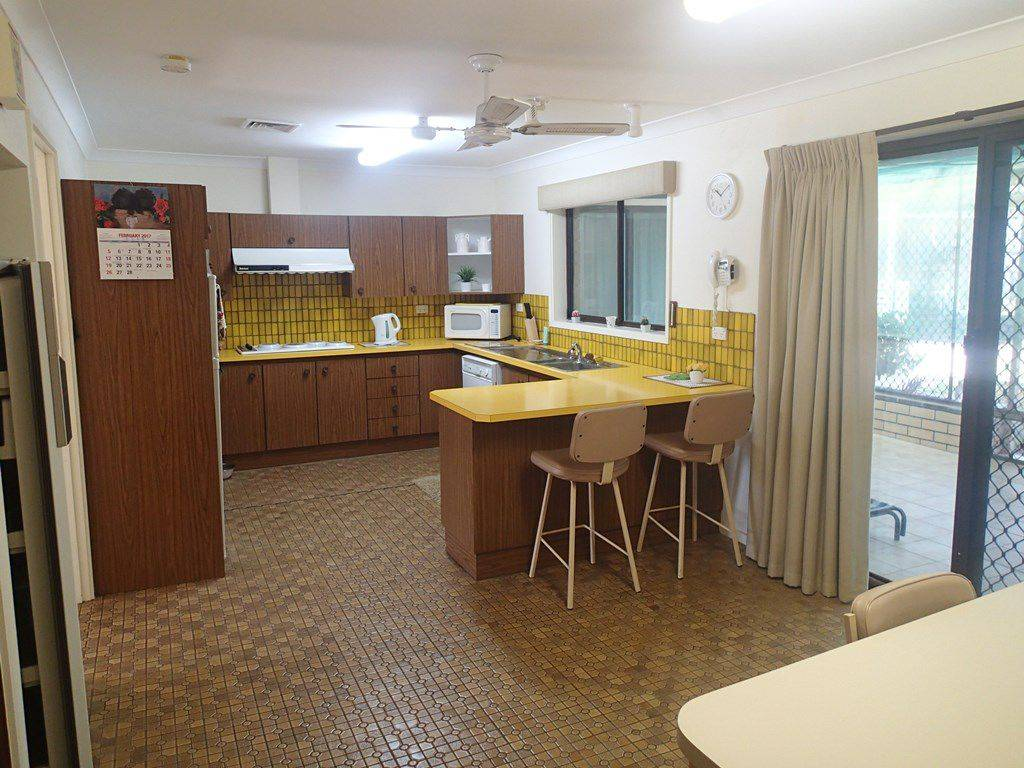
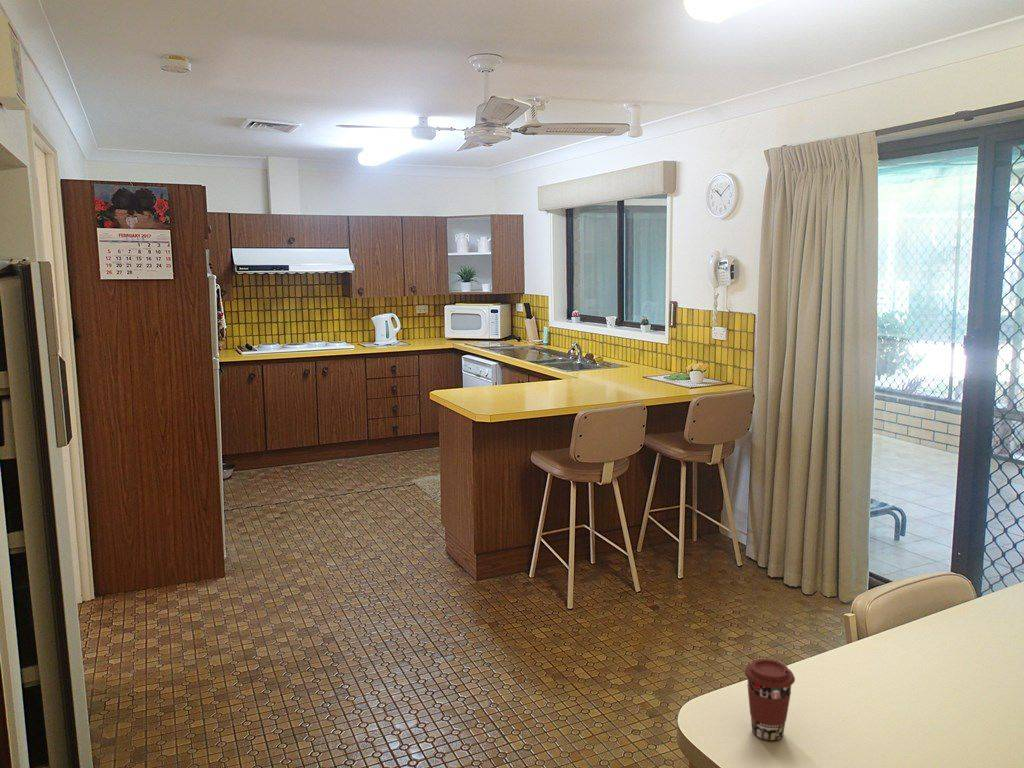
+ coffee cup [743,658,796,742]
